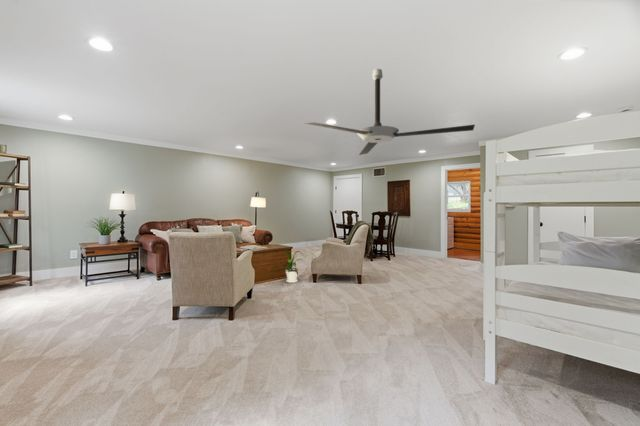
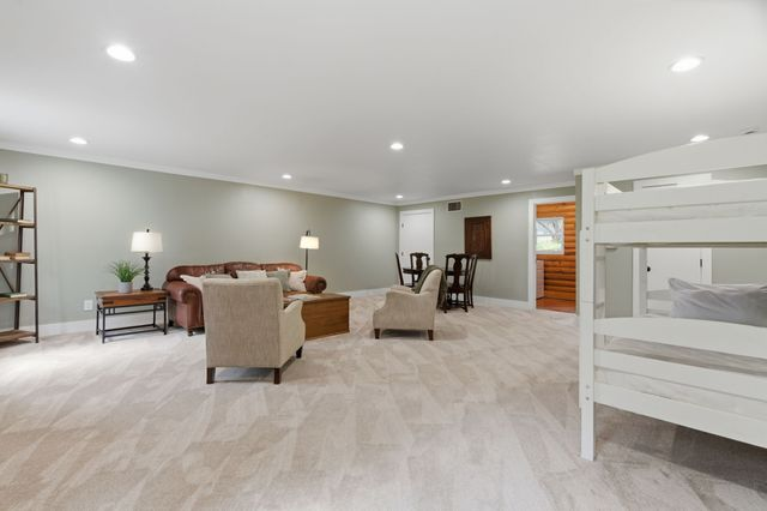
- ceiling fan [304,68,476,156]
- house plant [274,248,306,284]
